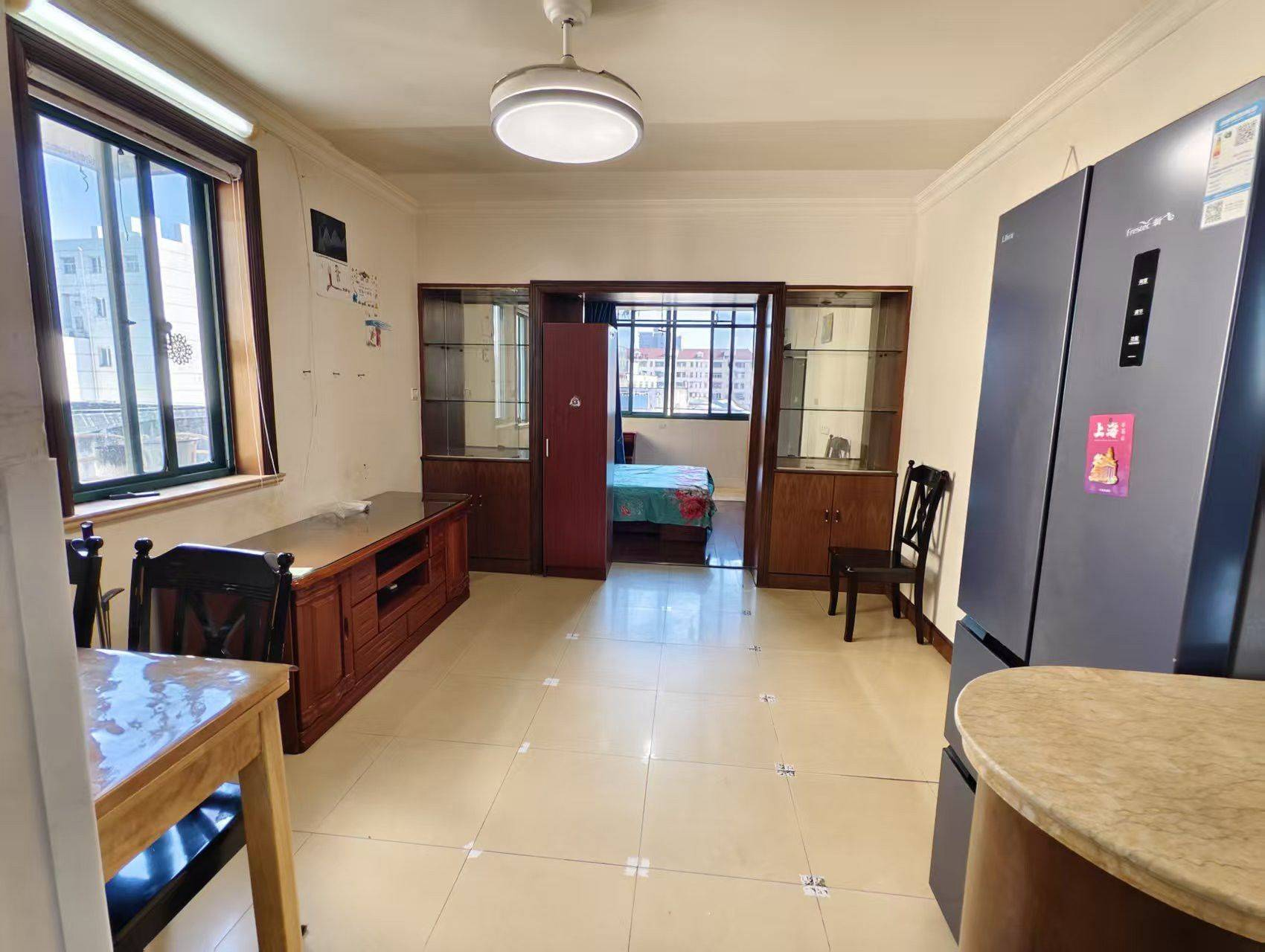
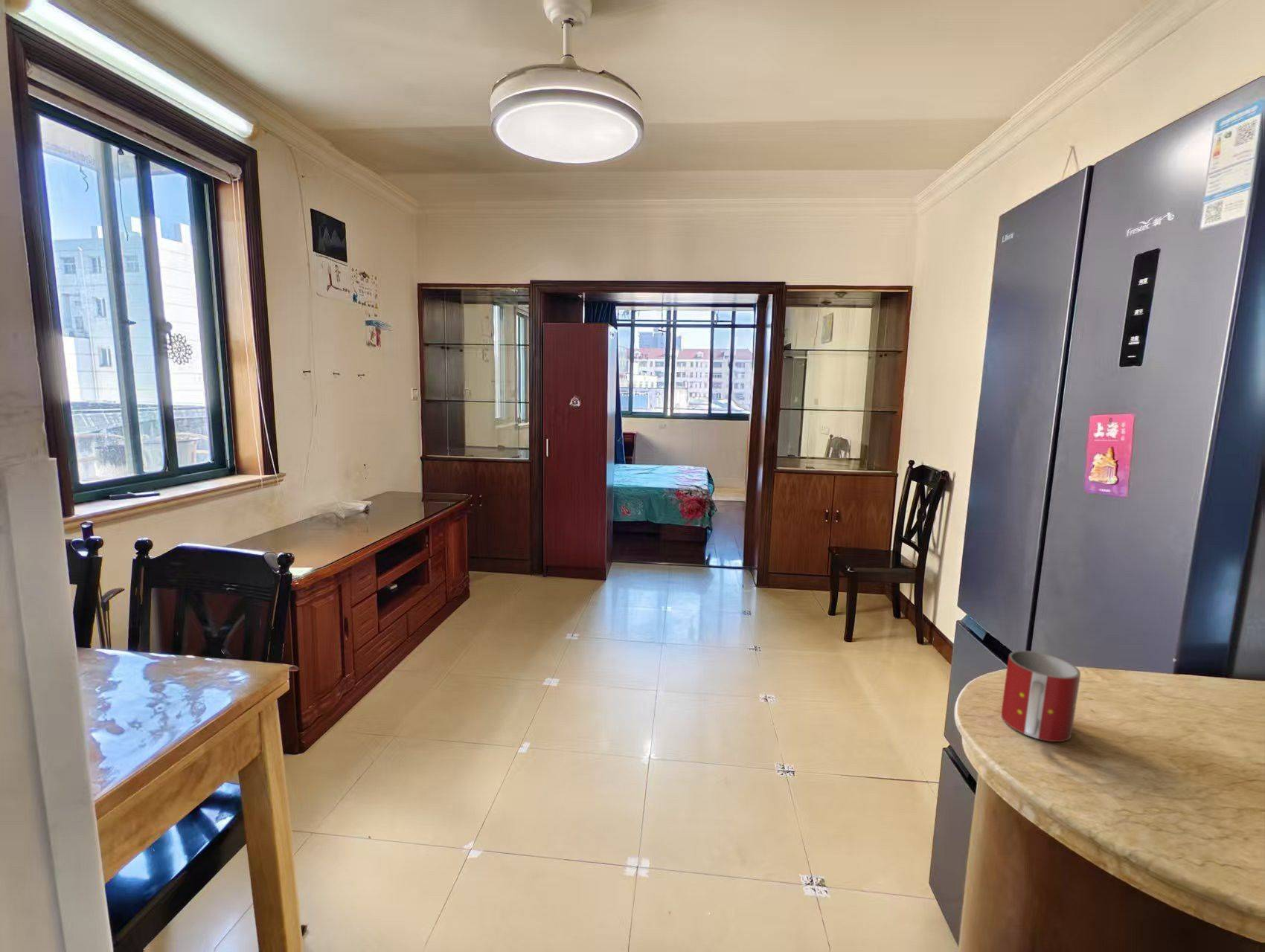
+ mug [1001,650,1081,742]
